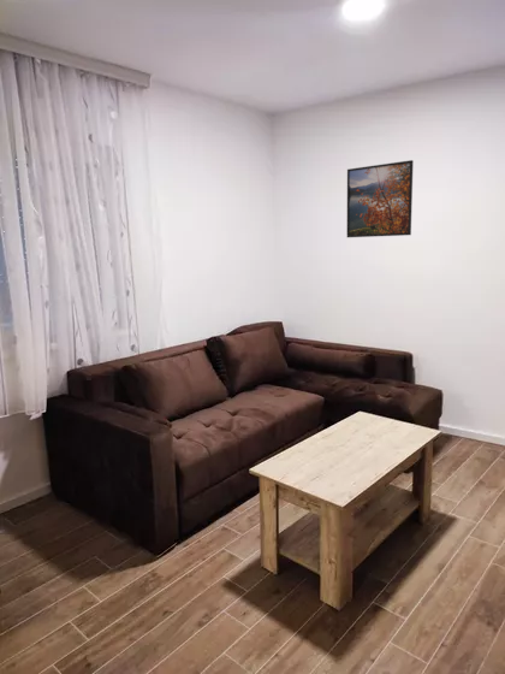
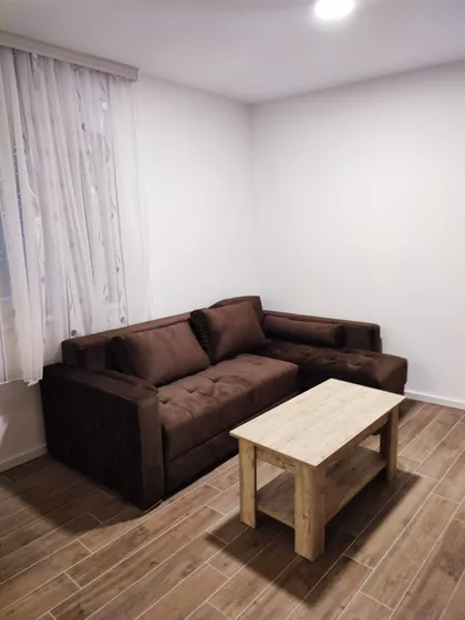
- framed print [346,159,414,238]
